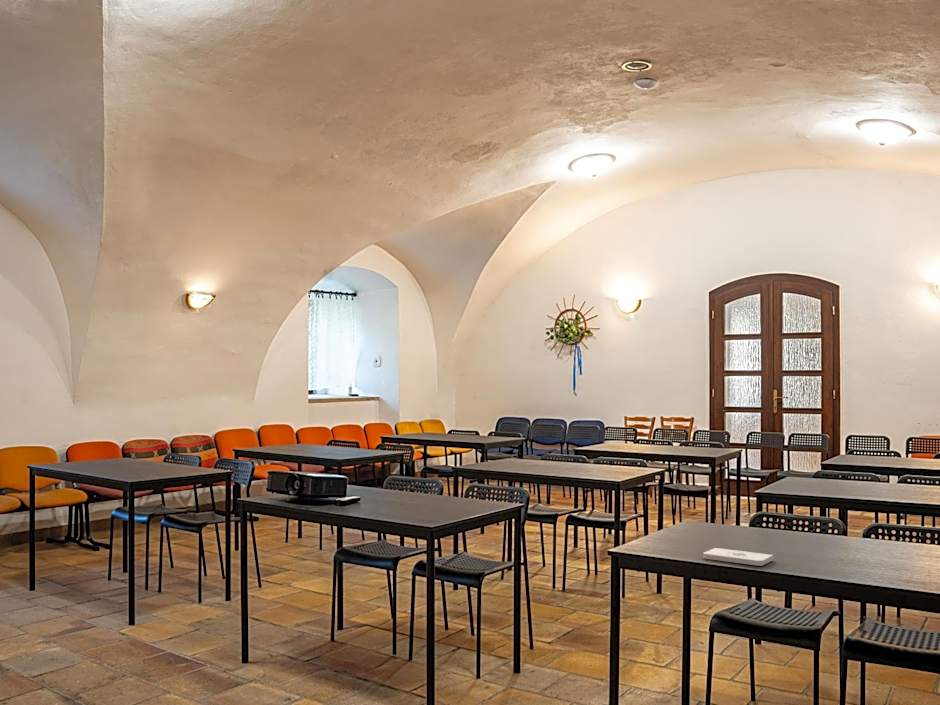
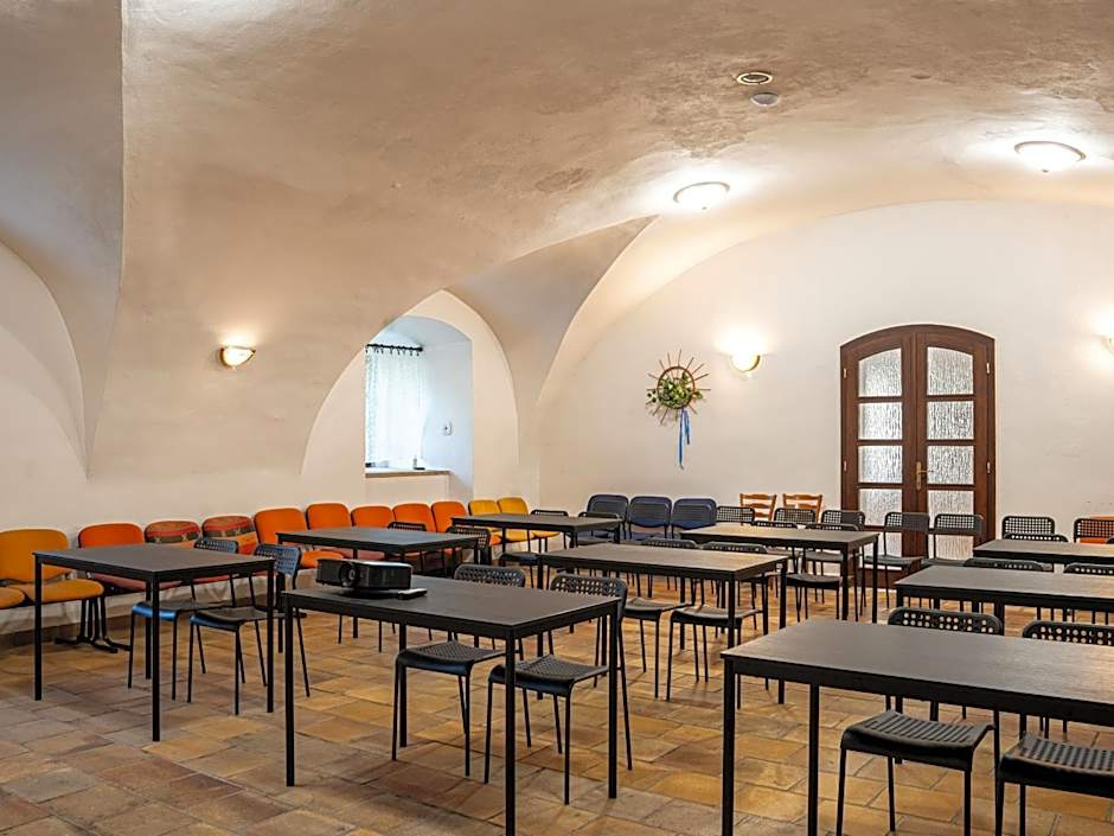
- notepad [702,547,774,567]
